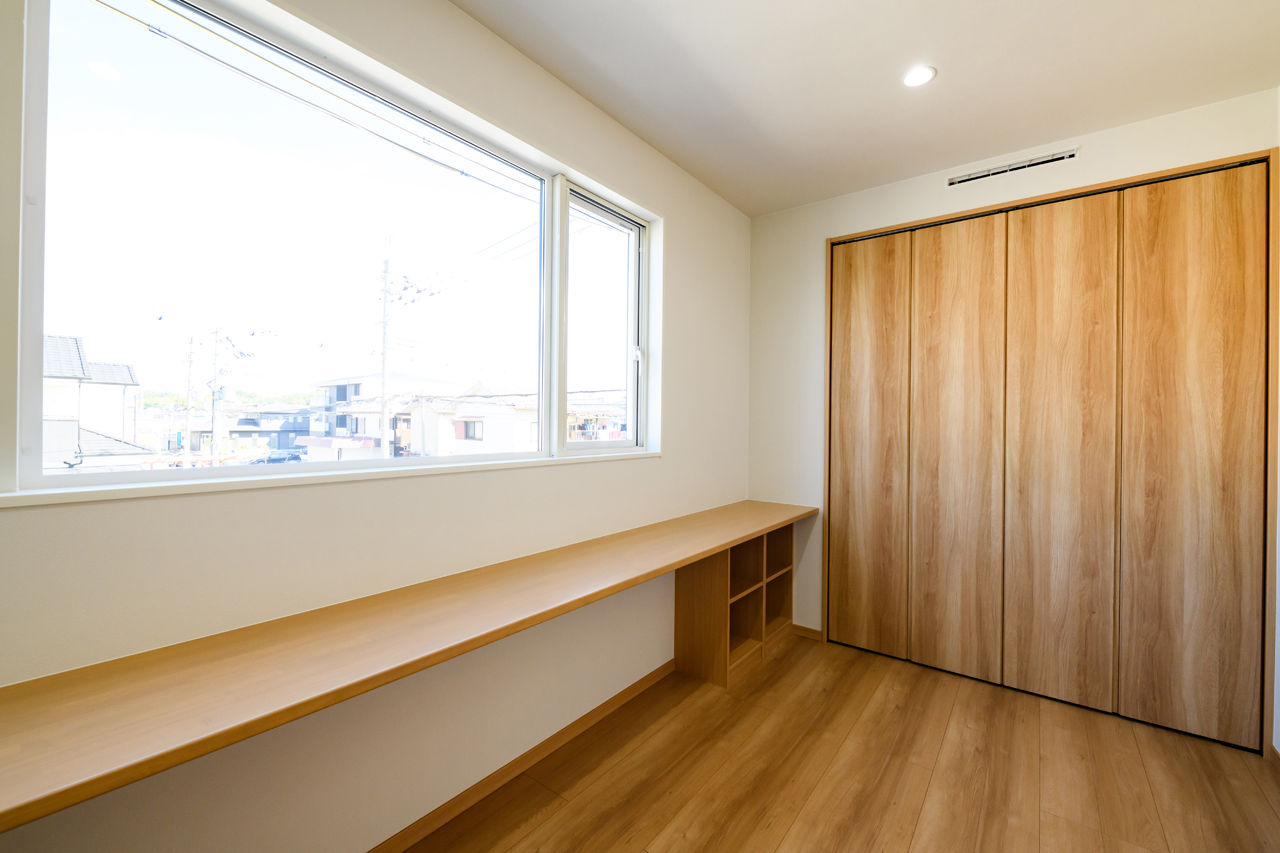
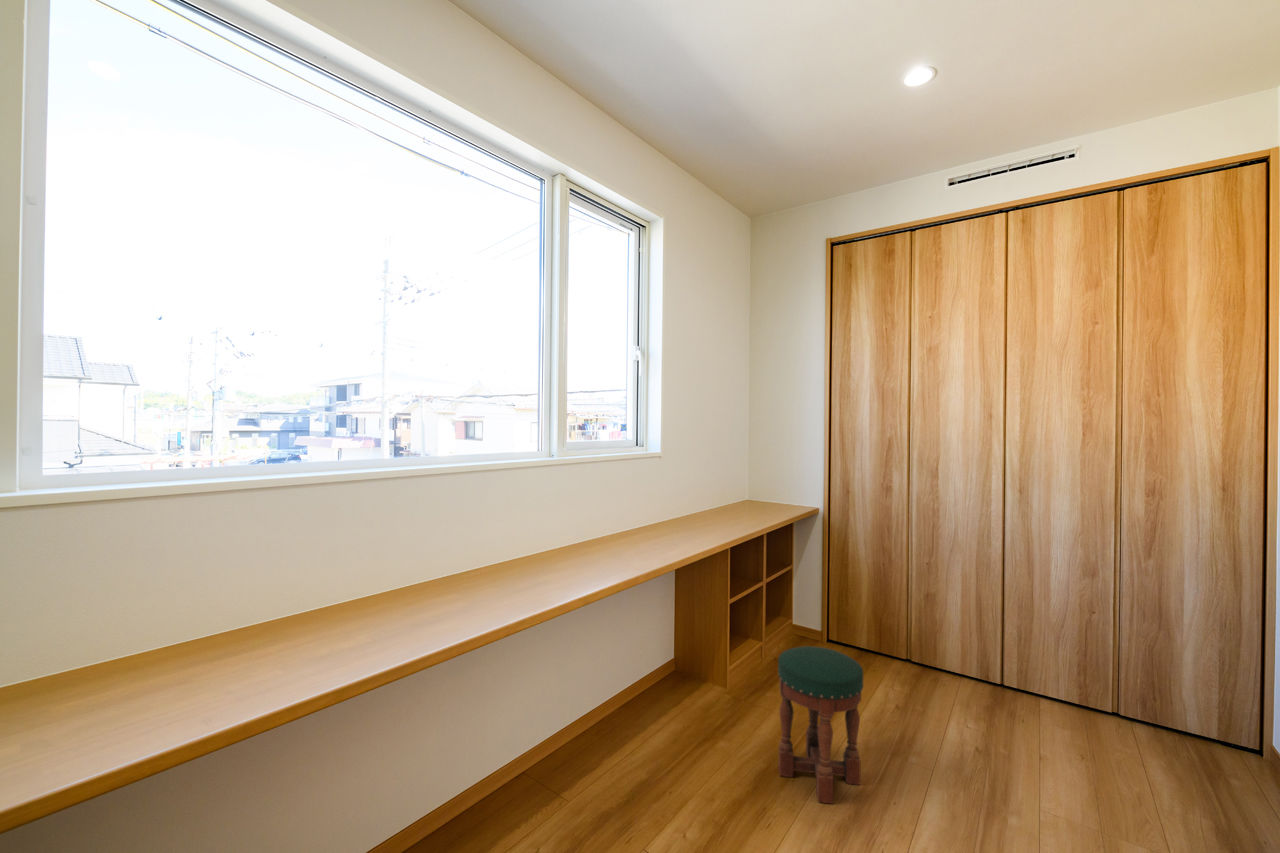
+ stool [777,645,865,805]
